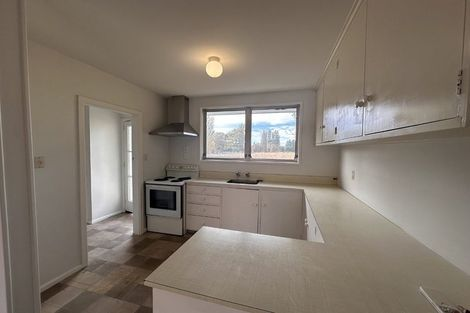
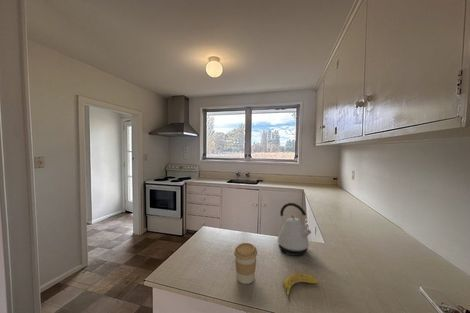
+ coffee cup [233,242,258,285]
+ banana [283,273,319,296]
+ kettle [277,202,313,257]
